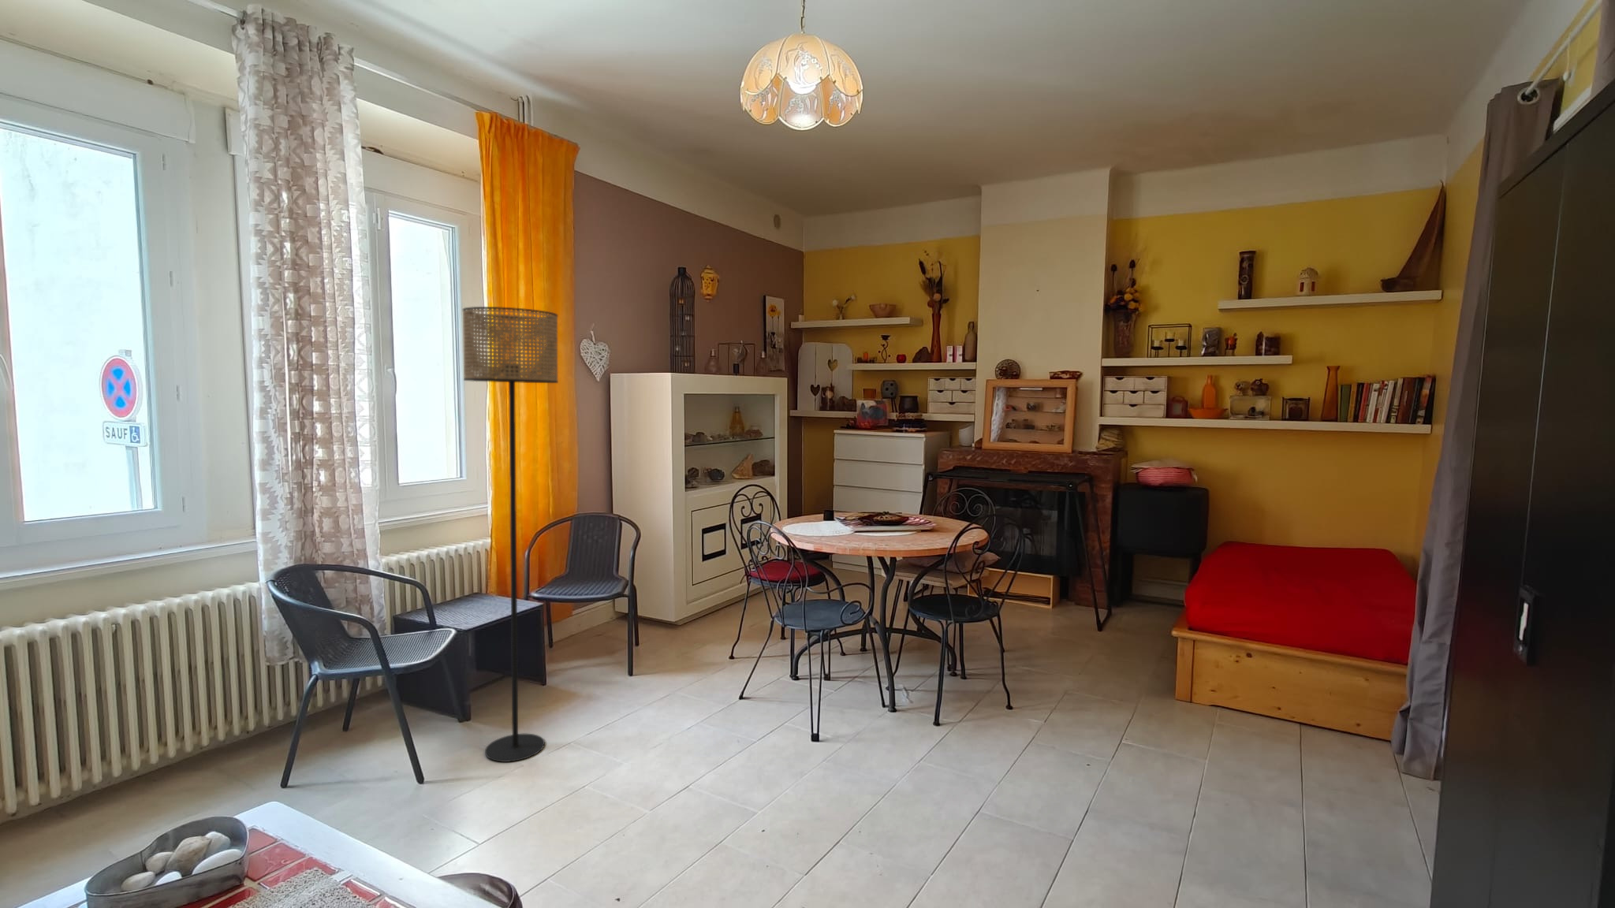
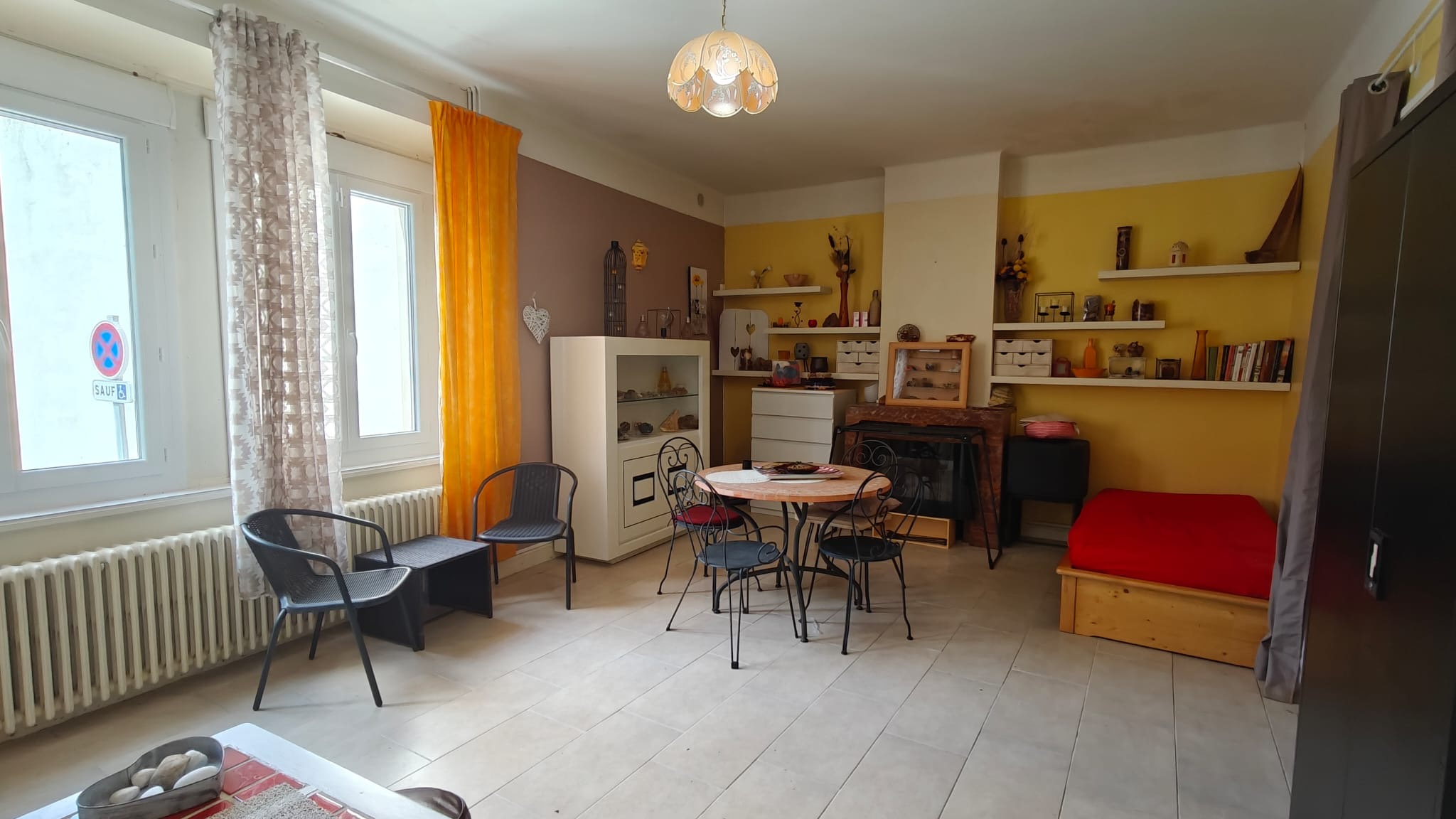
- floor lamp [463,306,559,763]
